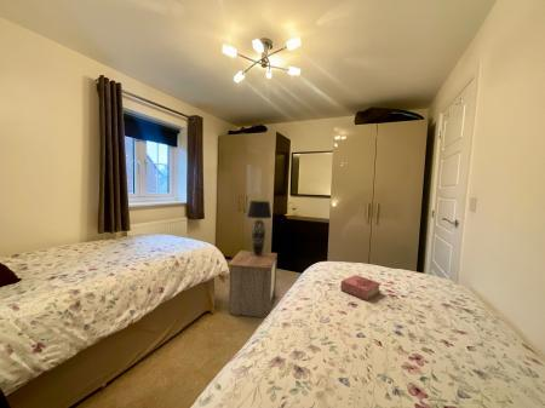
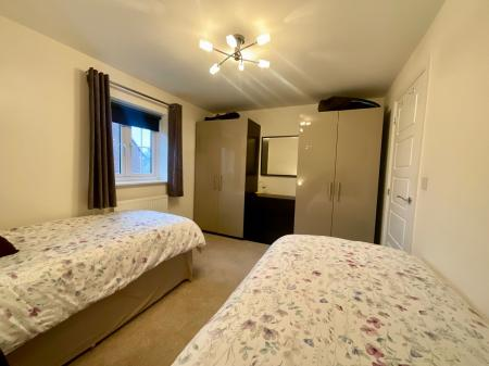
- table lamp [246,200,272,255]
- nightstand [226,249,279,318]
- book [339,274,383,301]
